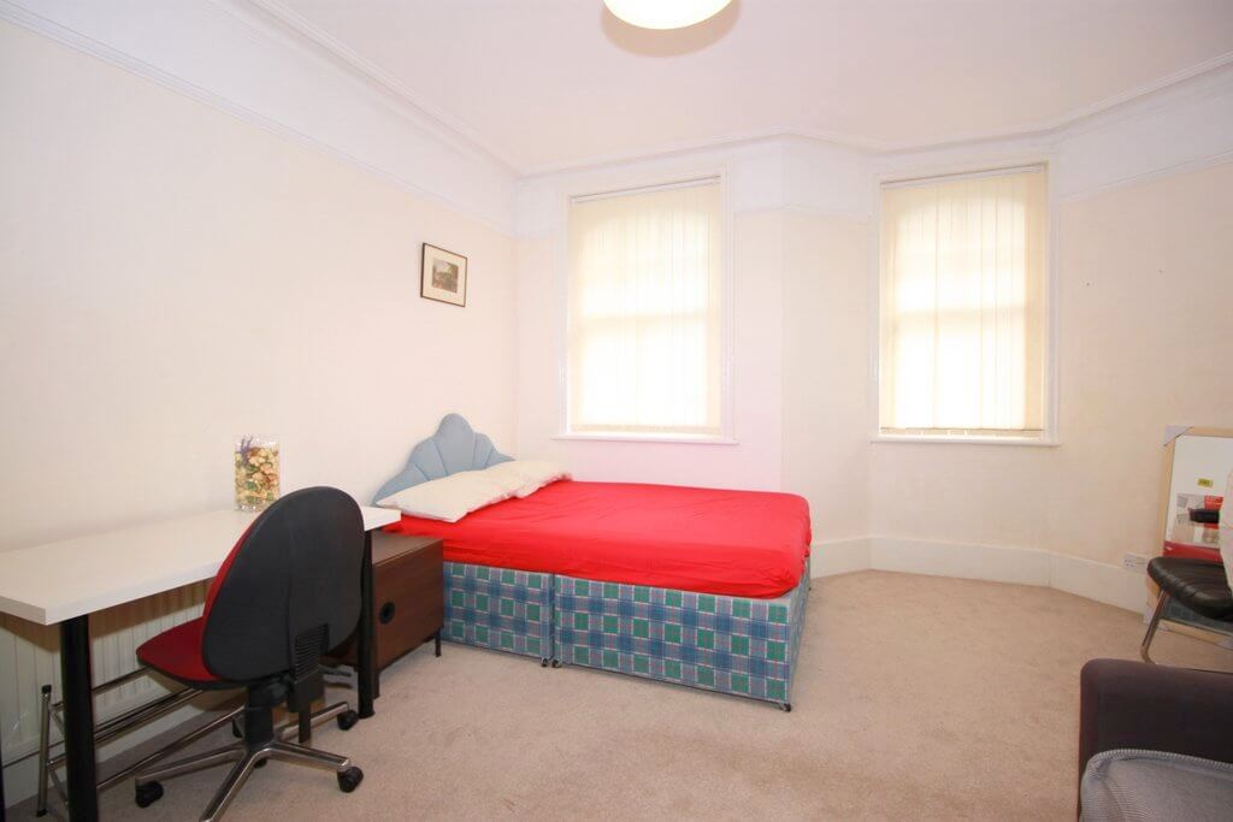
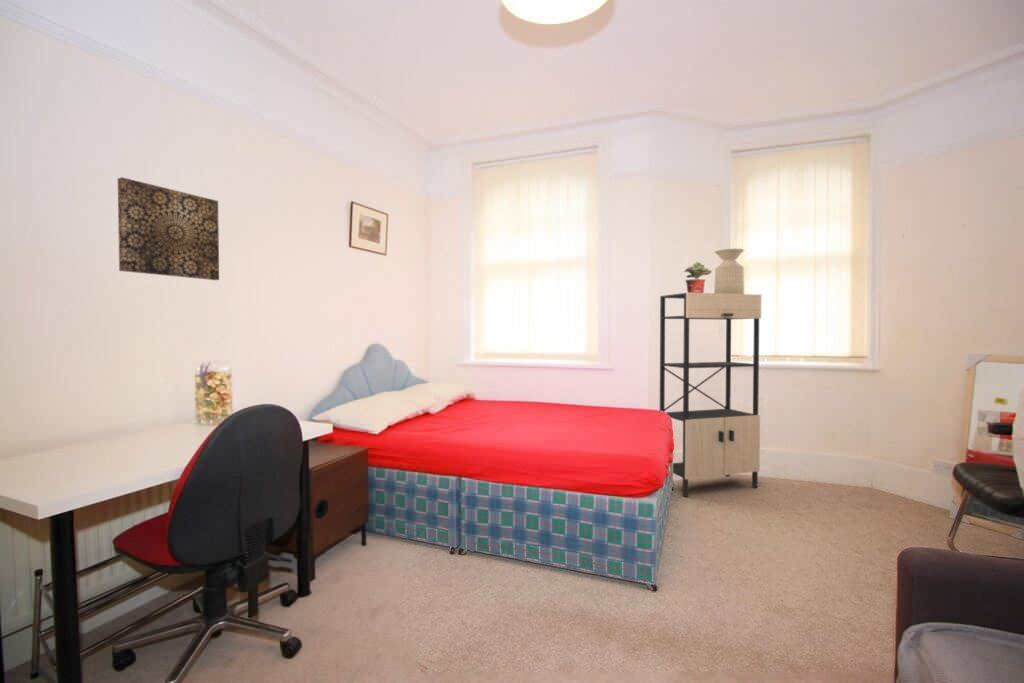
+ potted plant [683,261,713,293]
+ shelving unit [659,292,762,498]
+ side table [713,248,745,294]
+ wall art [117,176,220,281]
